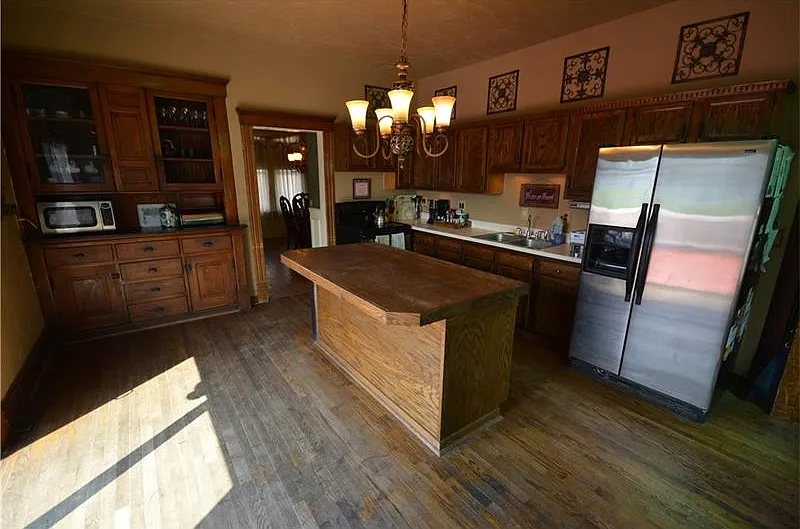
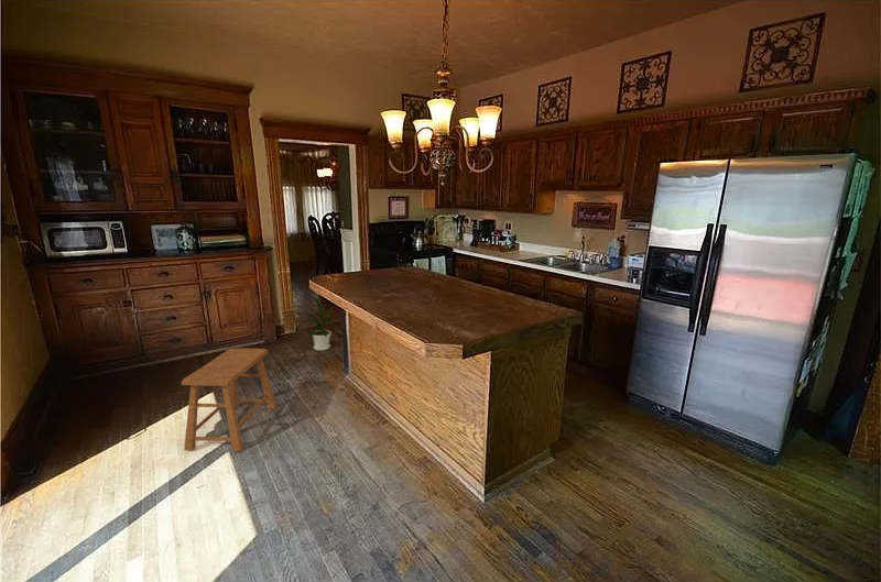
+ house plant [293,297,337,352]
+ stool [181,348,278,452]
